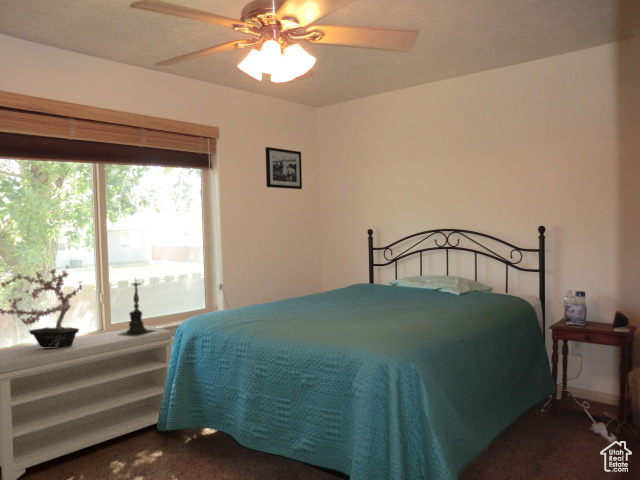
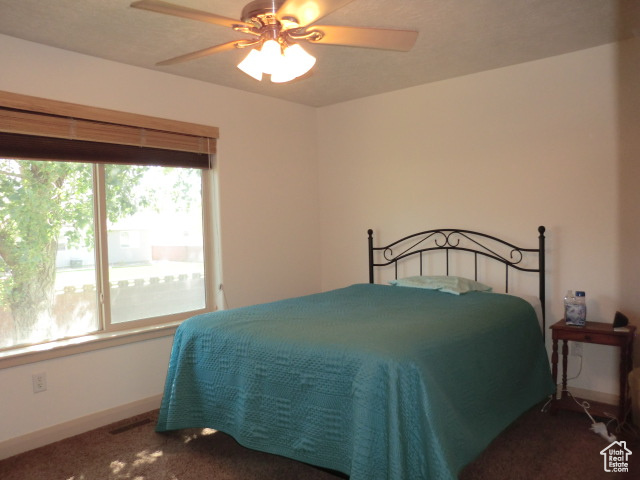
- potted plant [0,264,84,348]
- picture frame [265,146,303,190]
- candle holder [116,278,157,337]
- bench [0,324,175,480]
